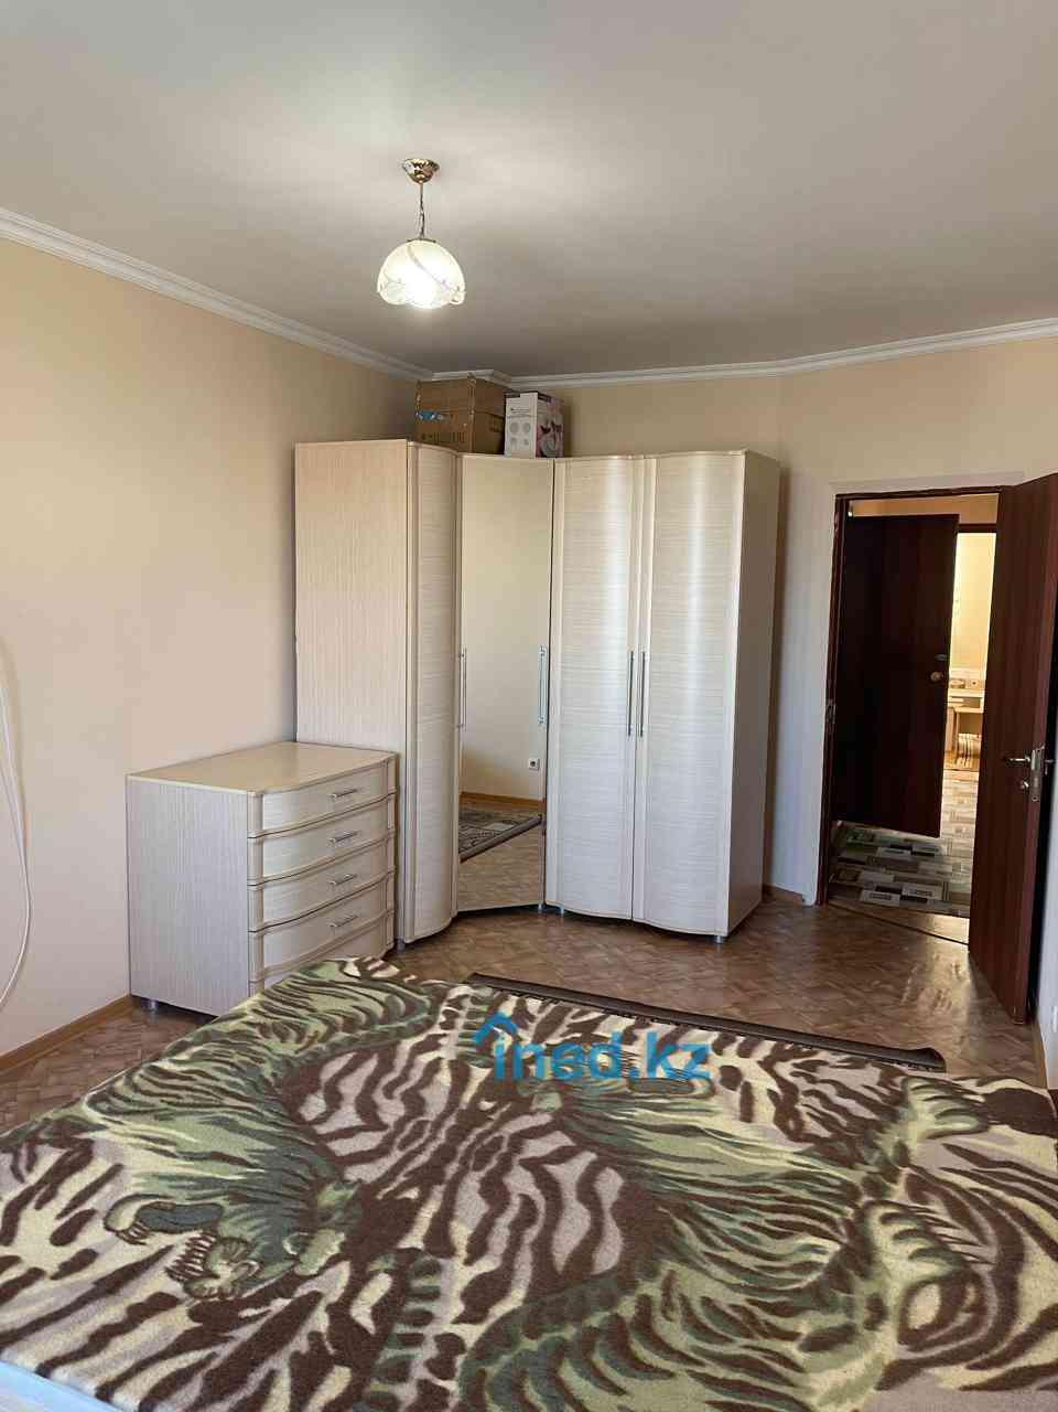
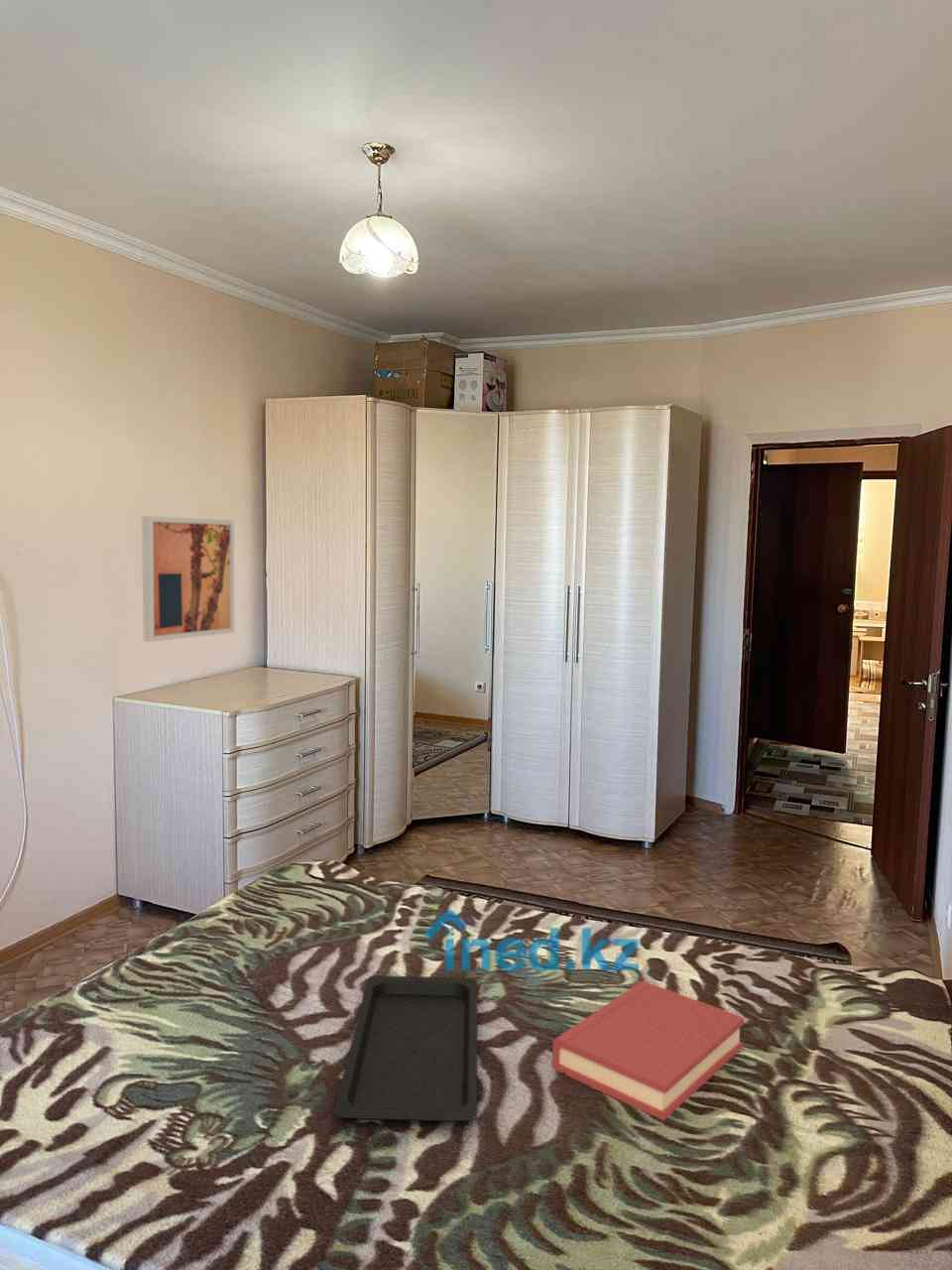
+ hardback book [551,979,746,1122]
+ wall art [141,515,235,643]
+ serving tray [333,974,478,1122]
